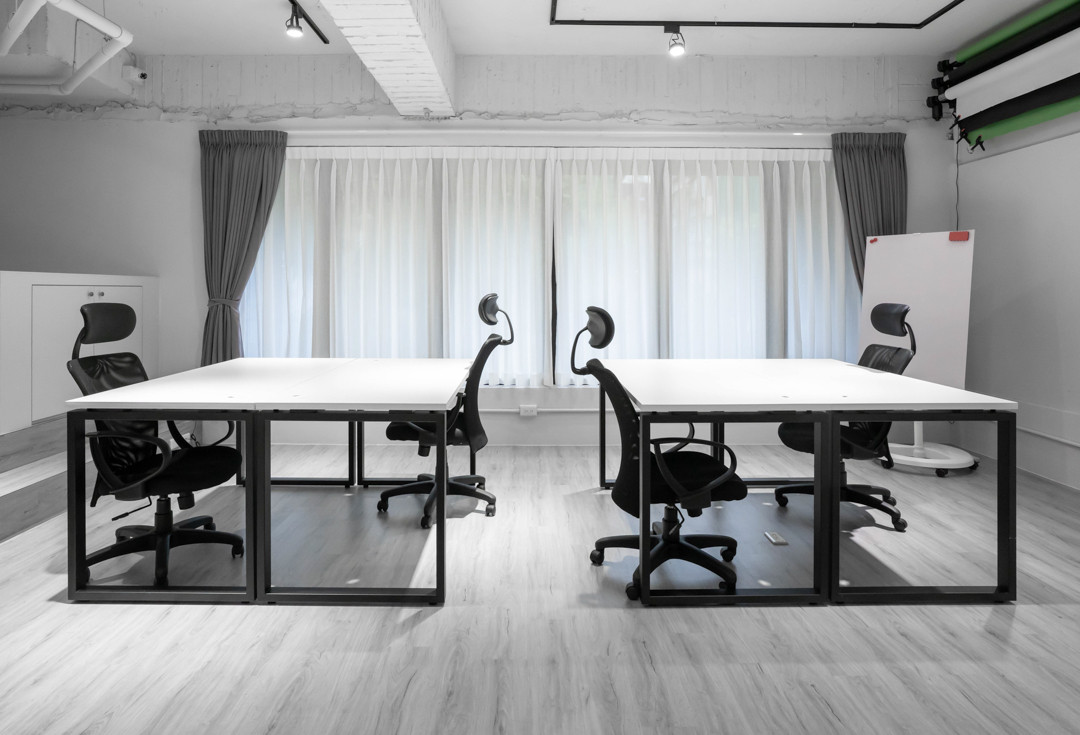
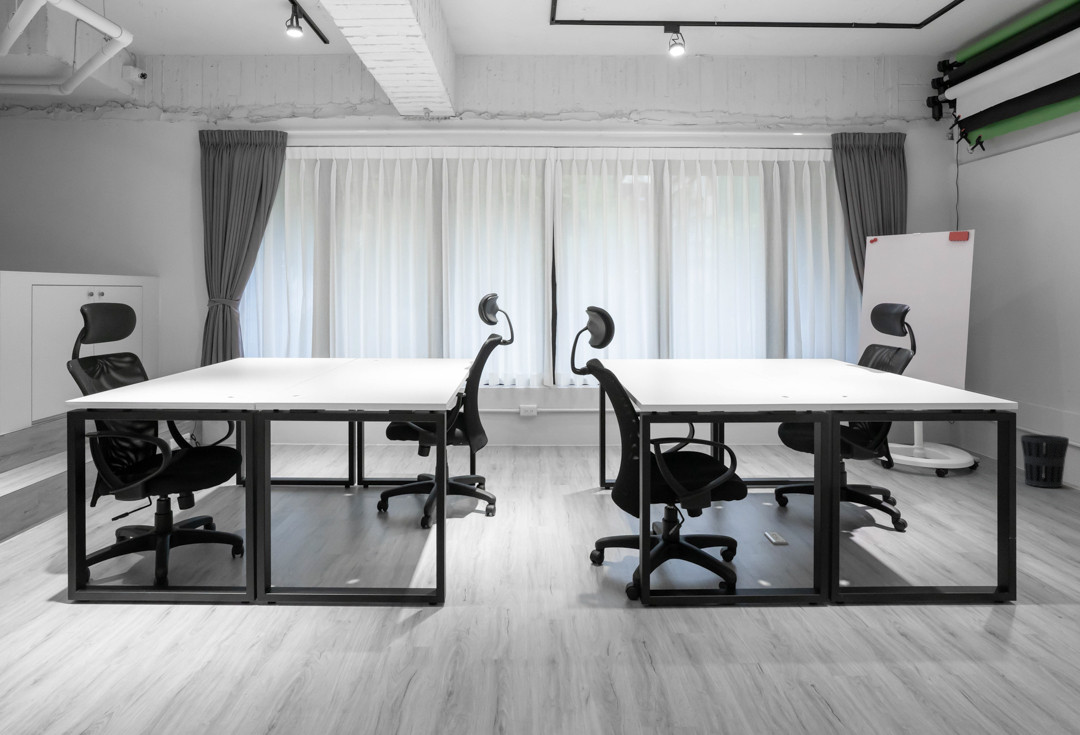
+ wastebasket [1020,434,1070,488]
